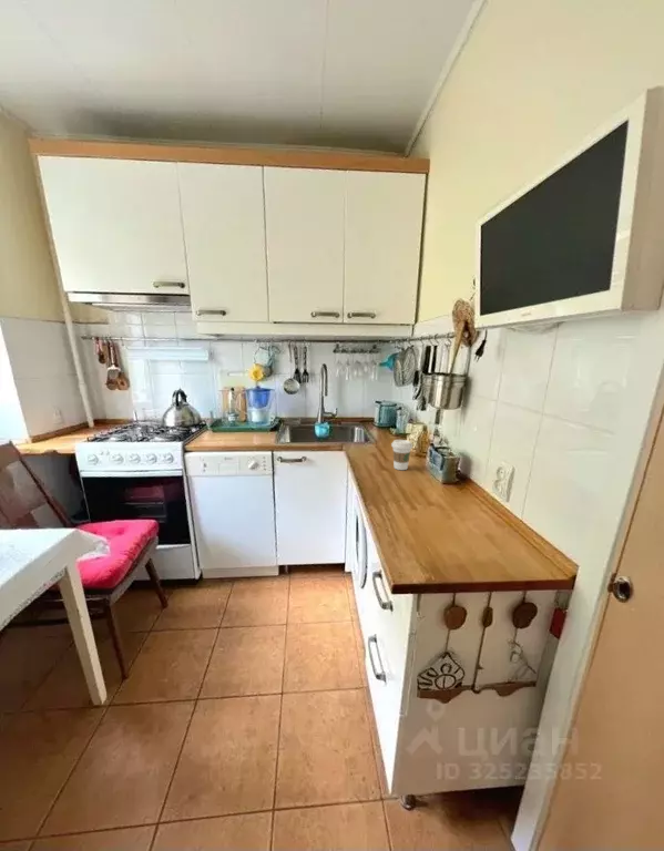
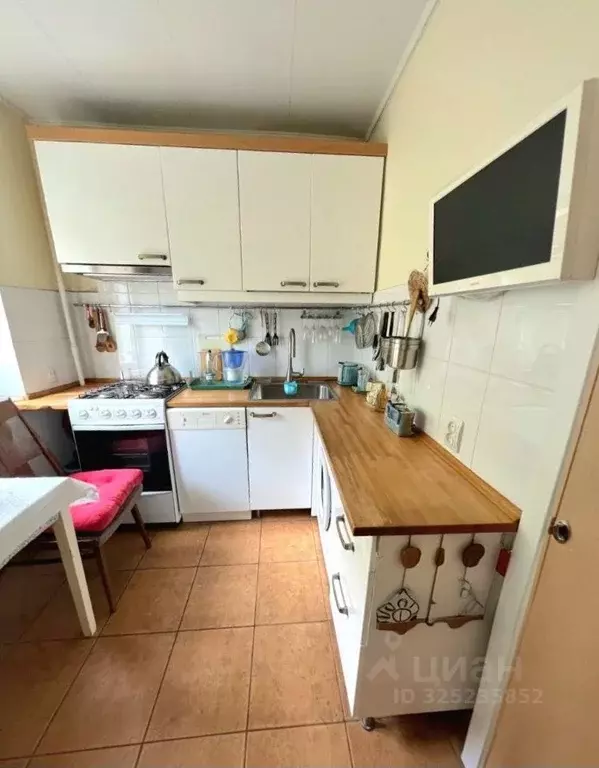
- coffee cup [390,439,413,471]
